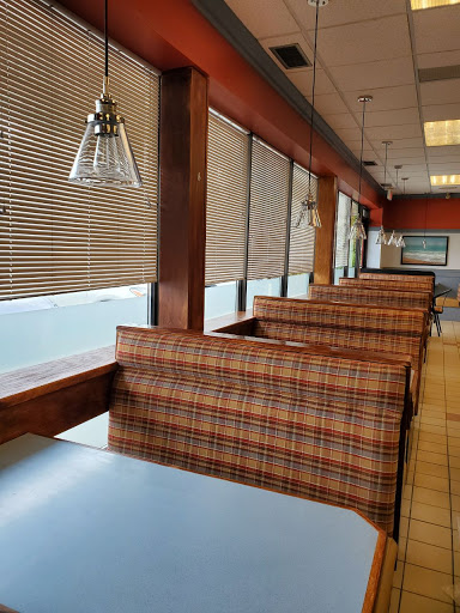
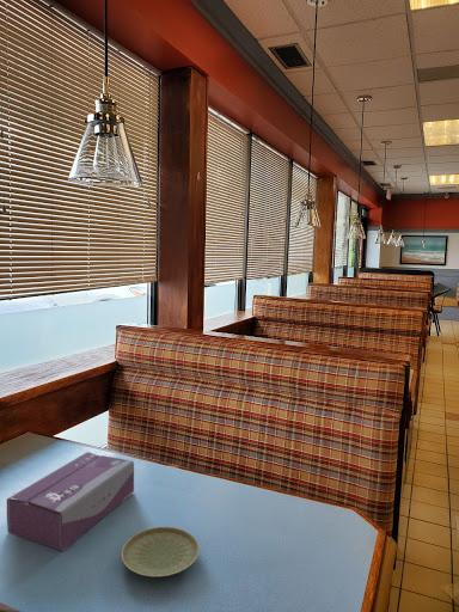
+ tissue box [6,451,135,552]
+ plate [121,526,201,579]
